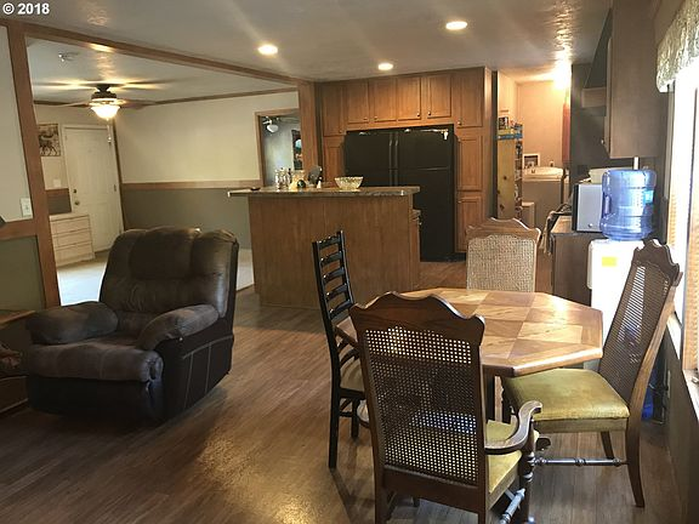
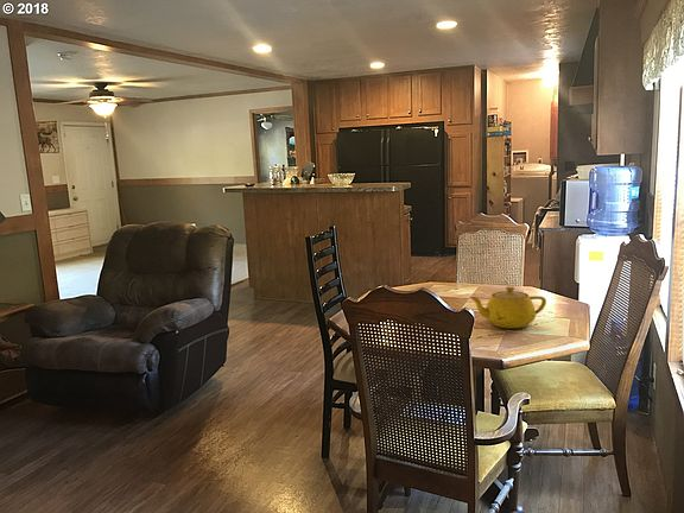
+ teapot [468,285,547,329]
